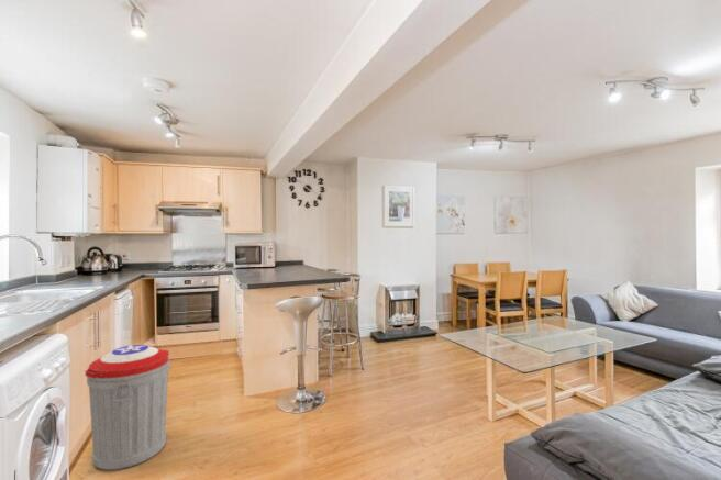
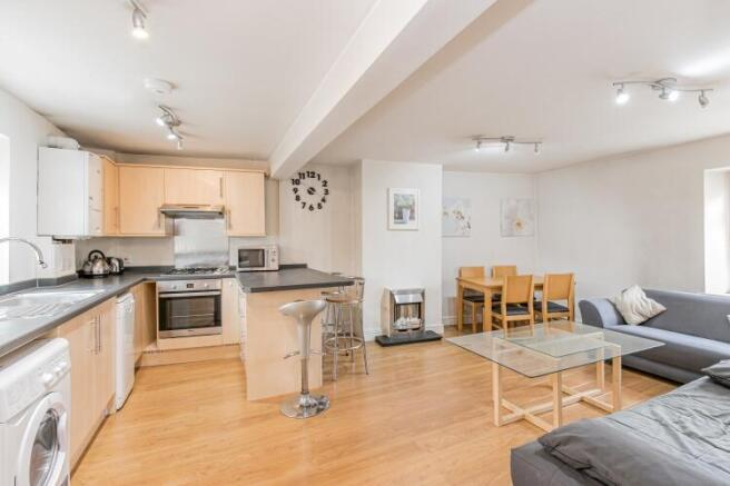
- trash can [84,344,171,471]
